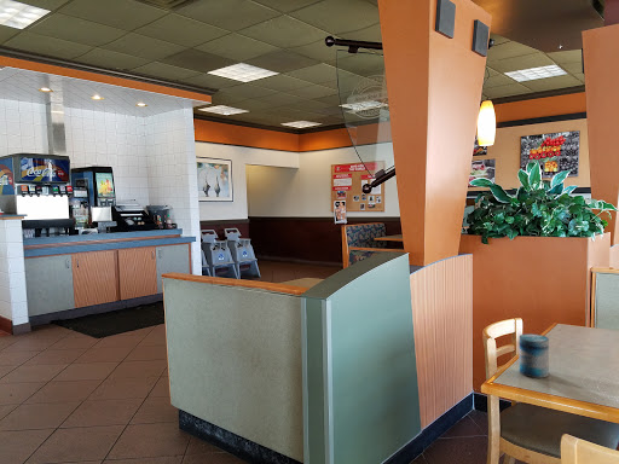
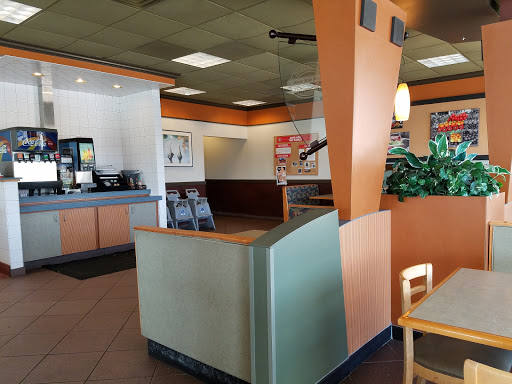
- beverage can [517,332,550,379]
